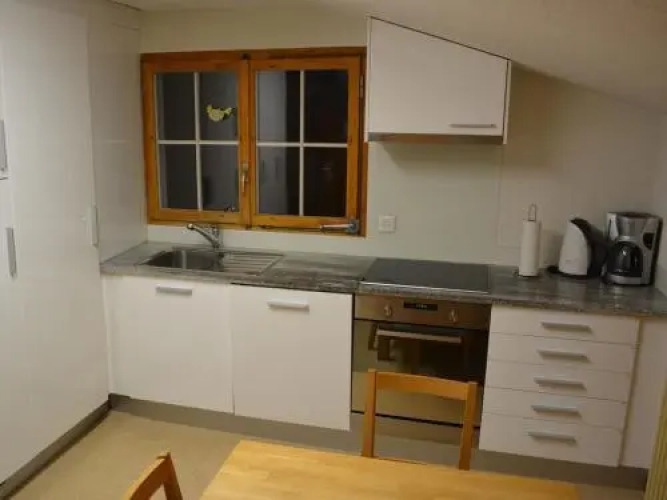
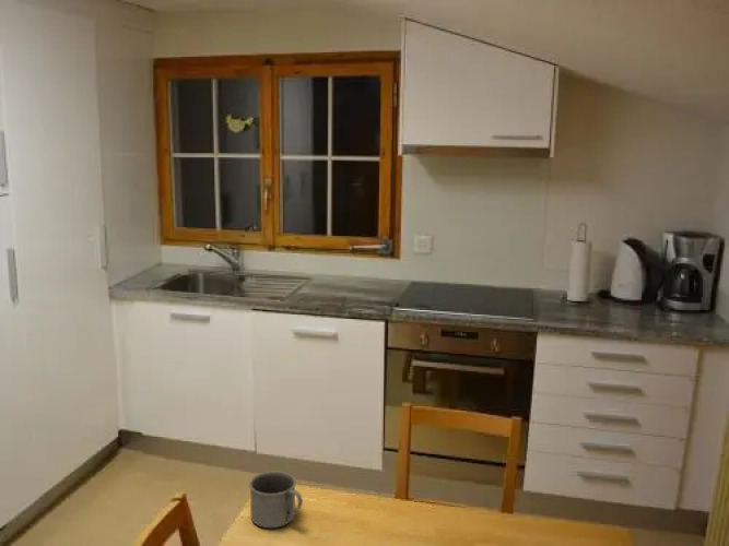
+ mug [248,470,304,529]
